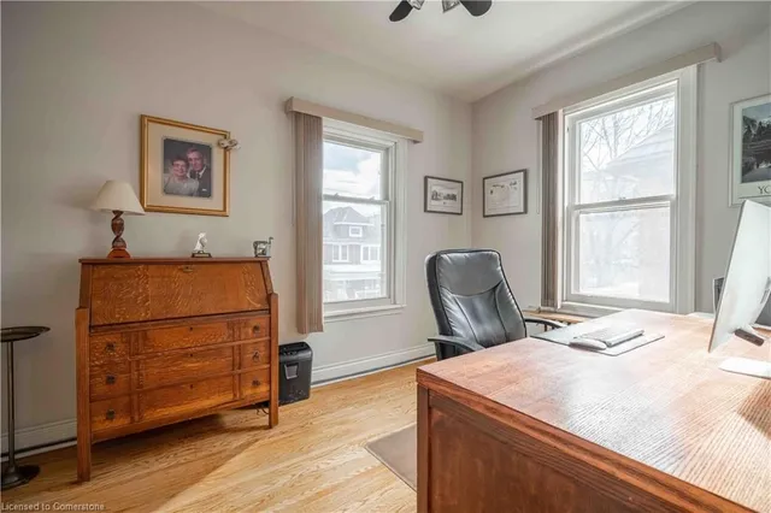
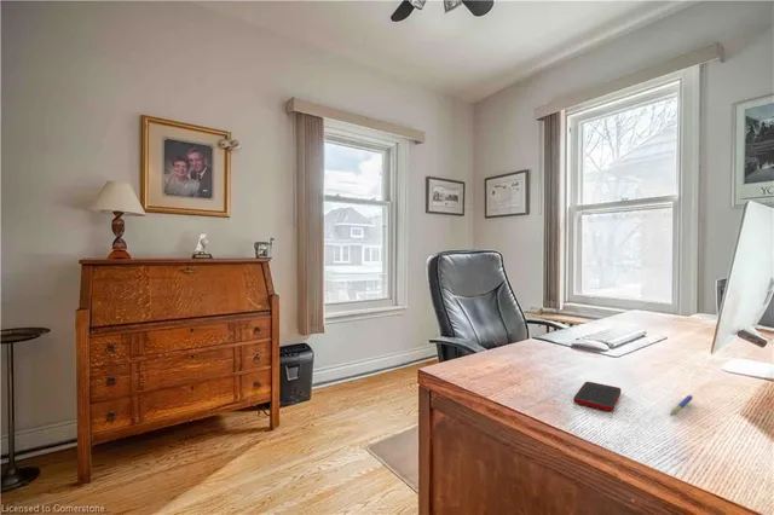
+ pen [669,394,694,417]
+ cell phone [572,381,622,412]
